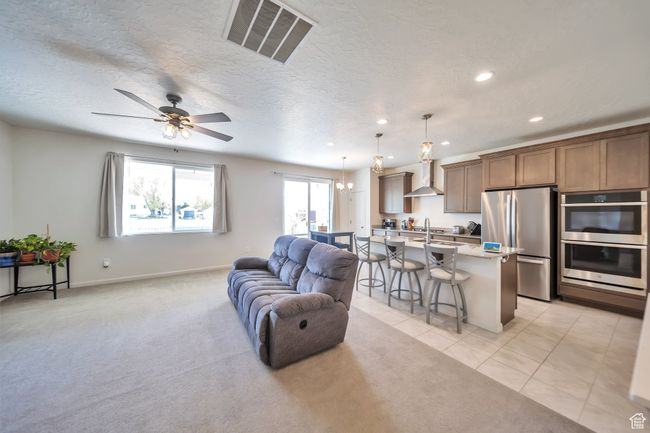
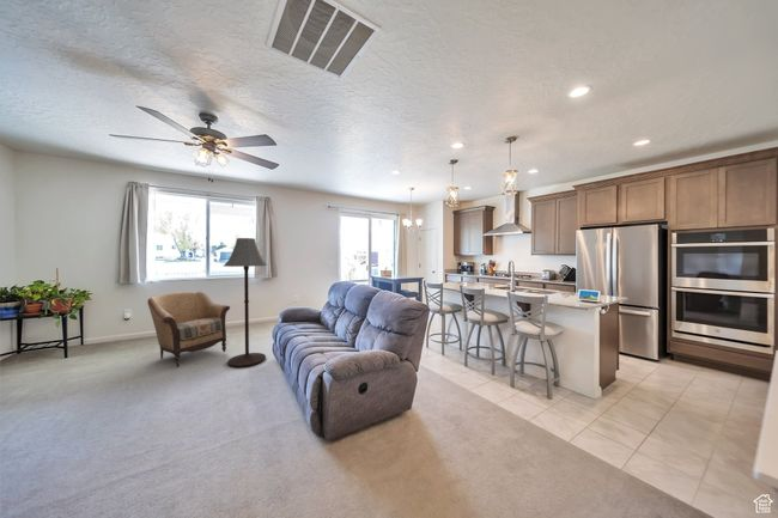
+ armchair [146,291,231,368]
+ floor lamp [223,237,268,368]
